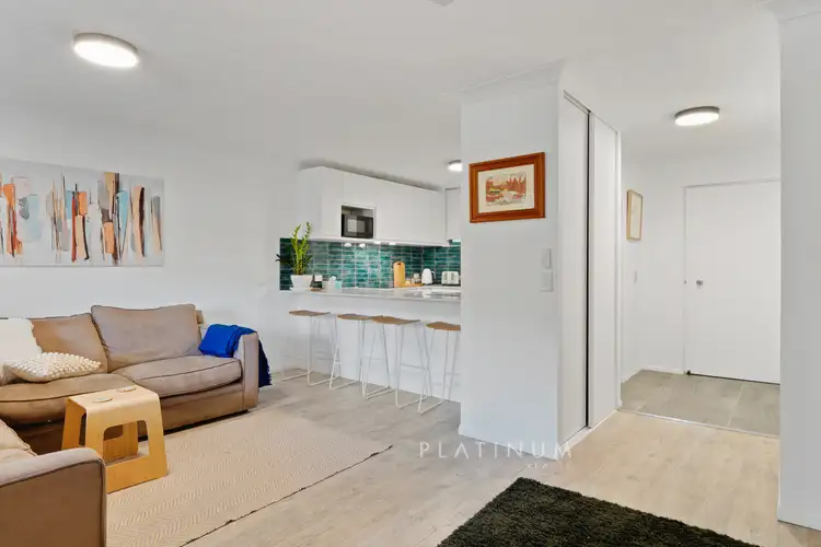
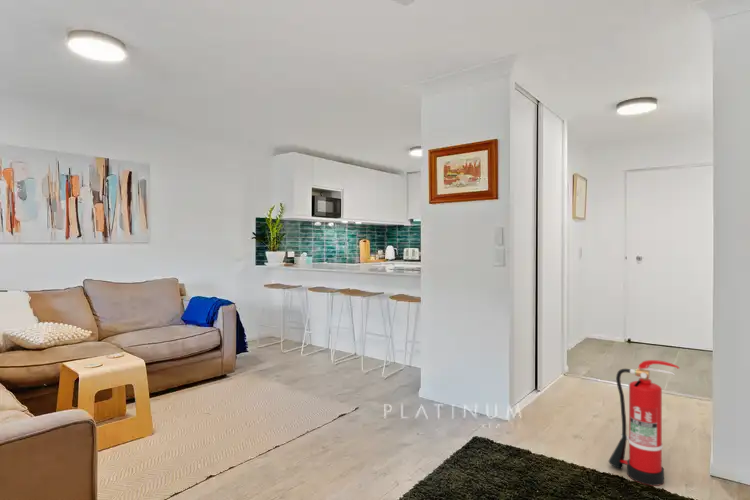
+ fire extinguisher [608,359,680,487]
